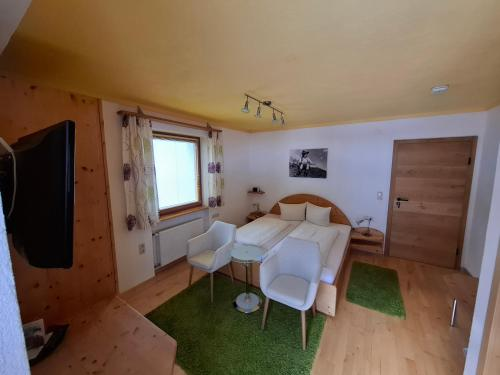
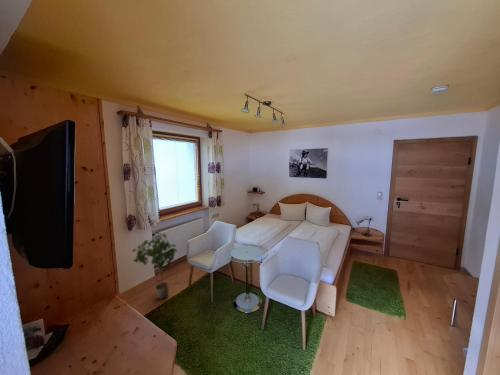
+ potted plant [131,232,178,301]
